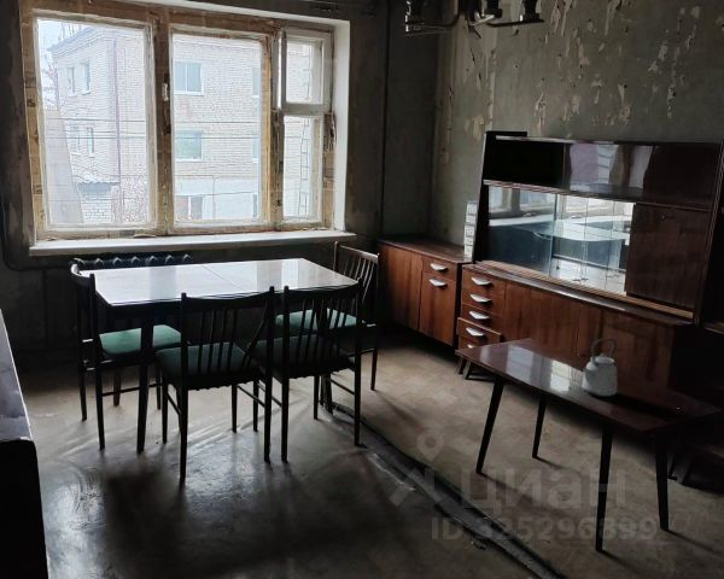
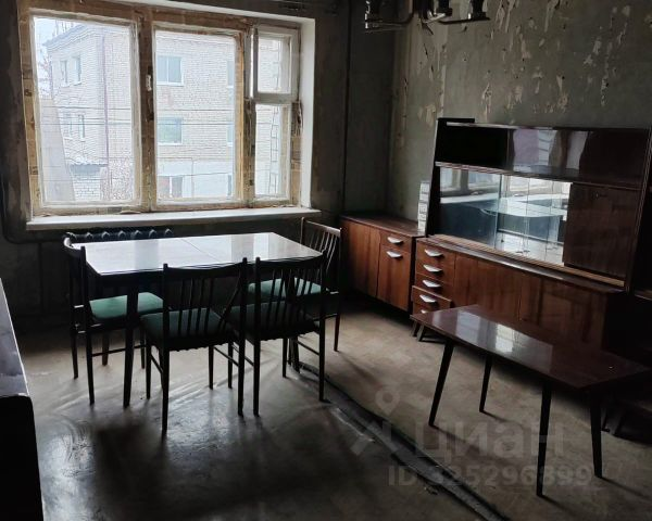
- kettle [580,337,618,398]
